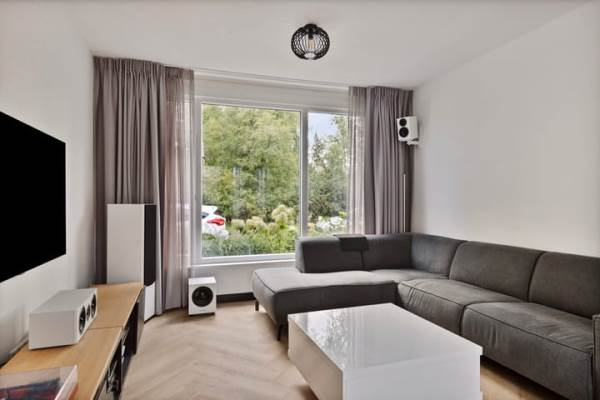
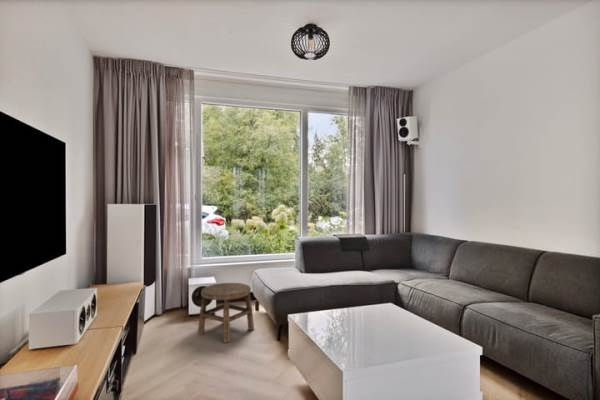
+ stool [197,282,255,344]
